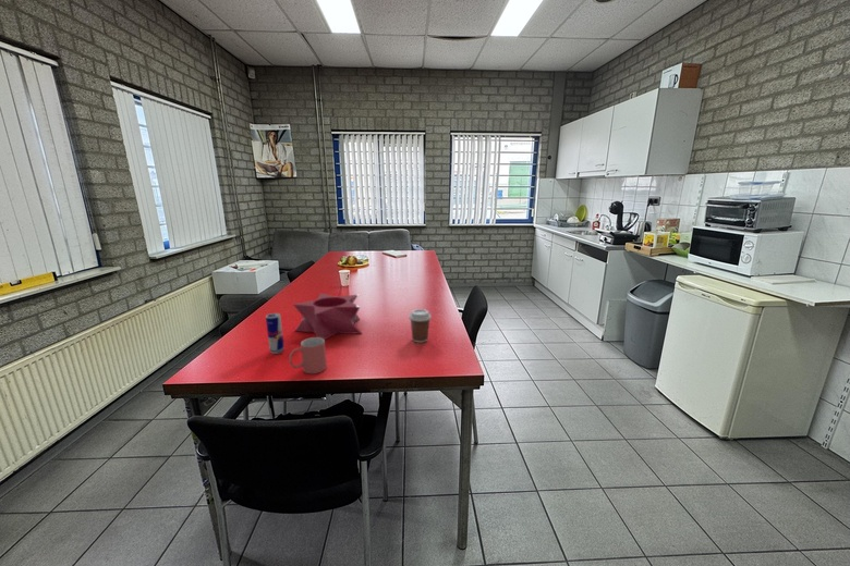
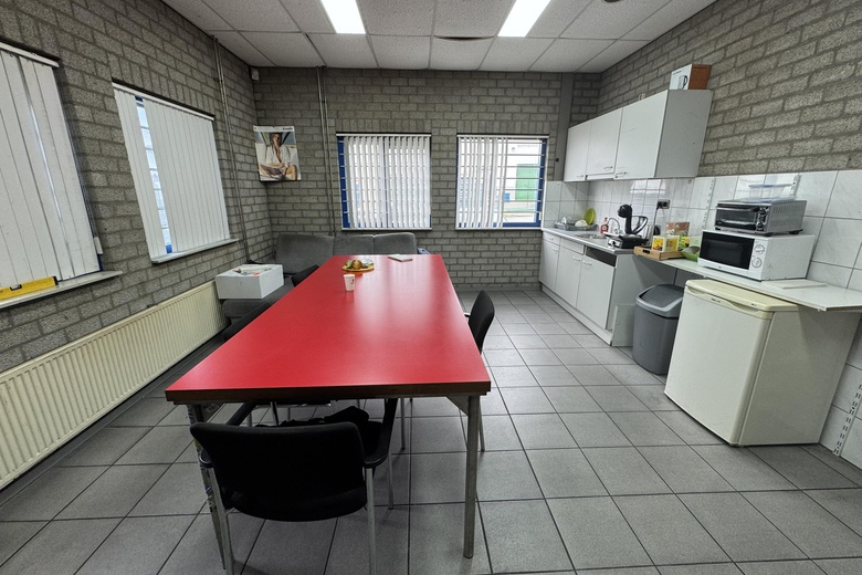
- mug [288,336,328,374]
- coffee cup [408,308,433,344]
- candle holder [292,292,363,341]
- beverage can [265,312,286,355]
